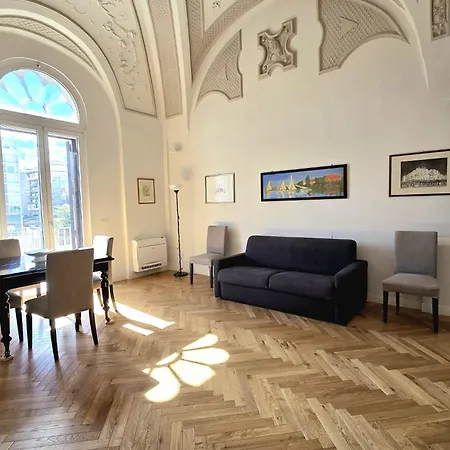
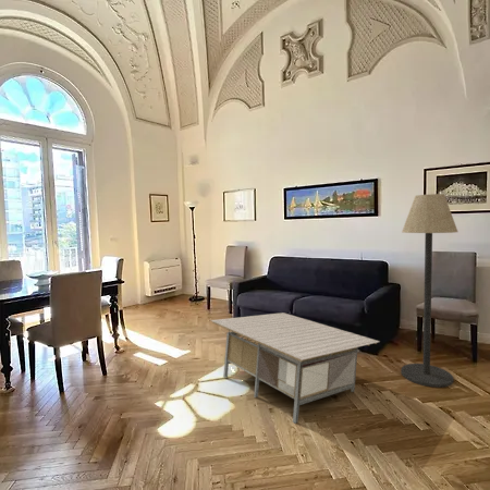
+ coffee table [210,311,380,425]
+ floor lamp [400,193,458,389]
